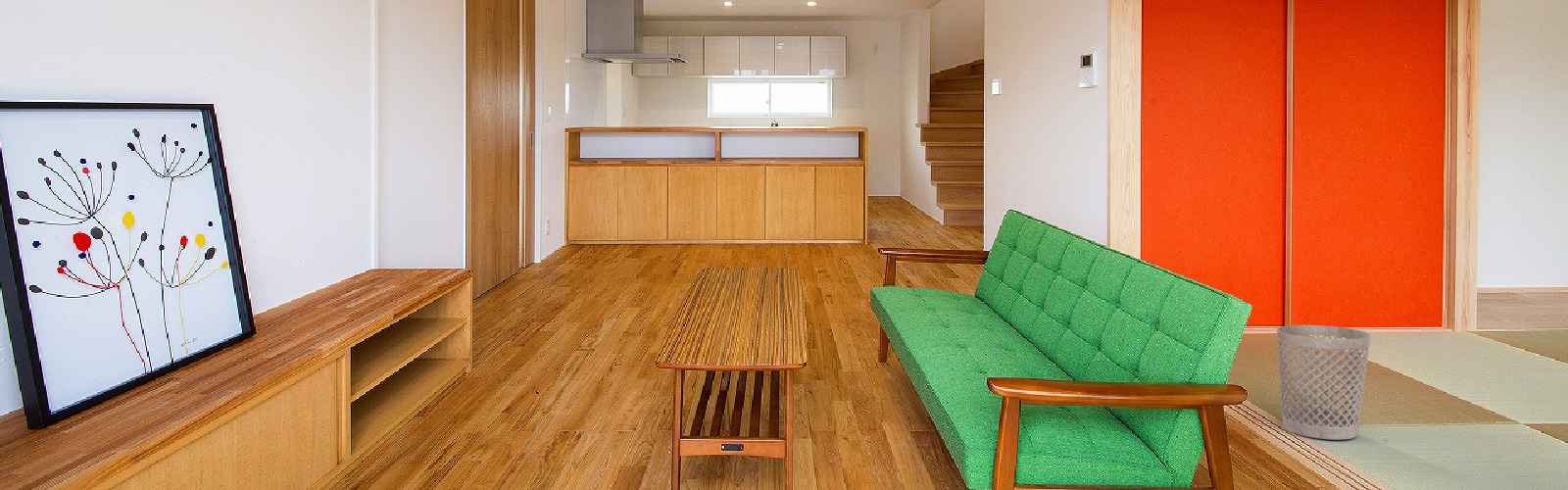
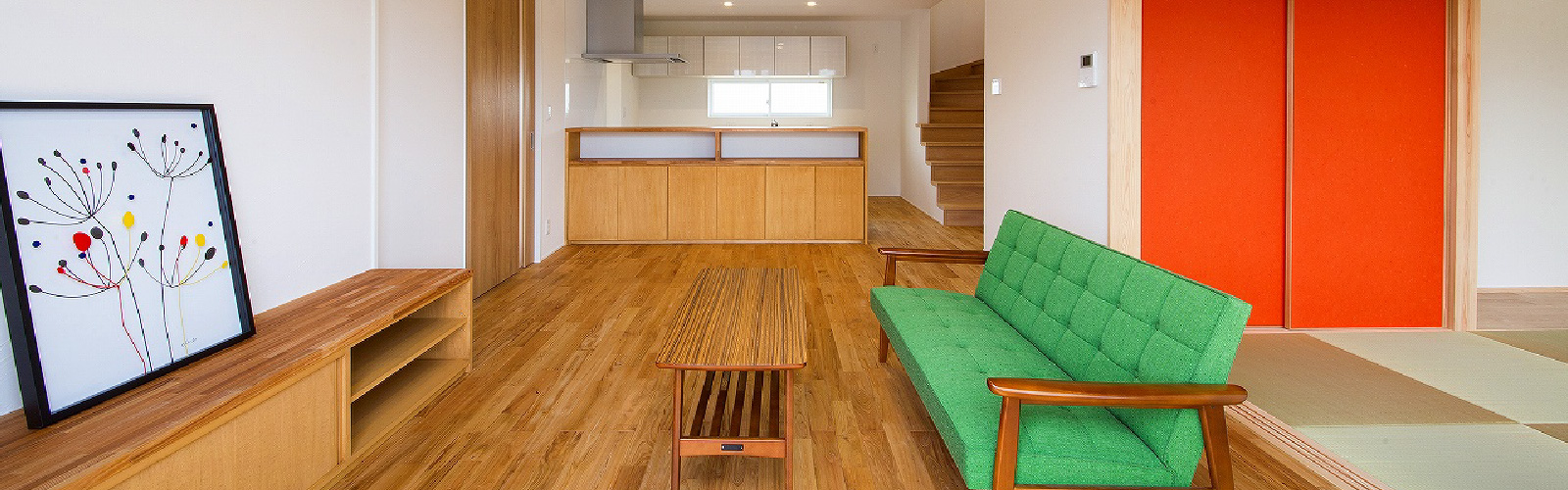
- wastebasket [1276,324,1372,440]
